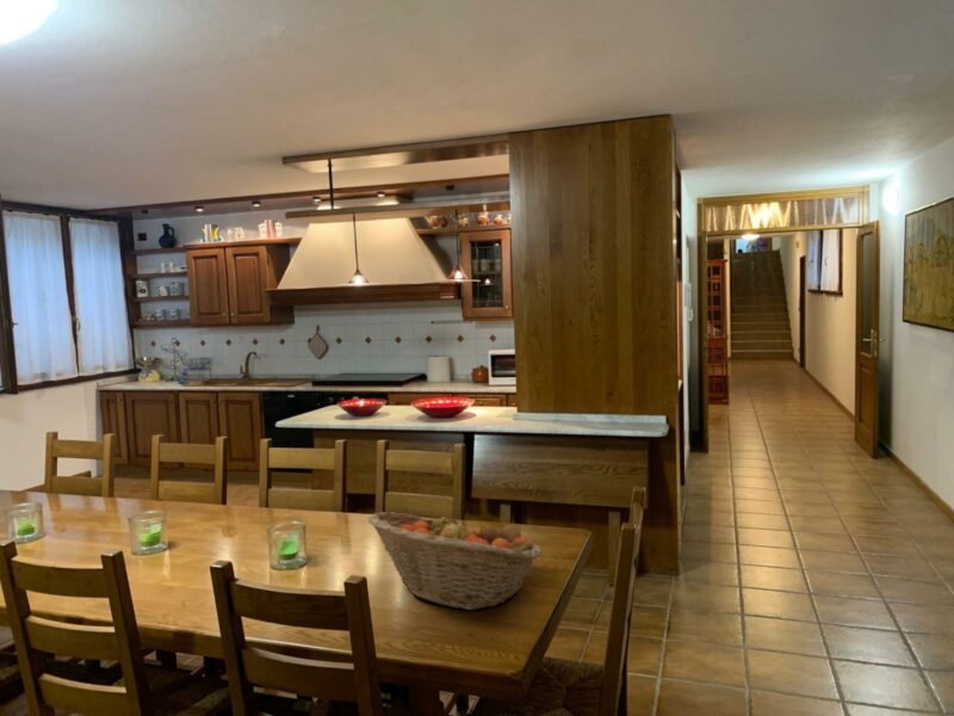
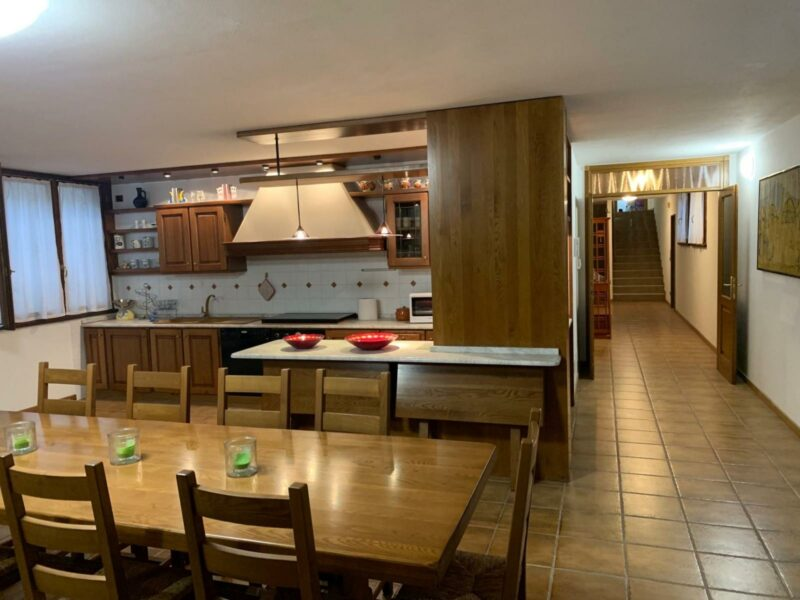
- fruit basket [366,511,543,611]
